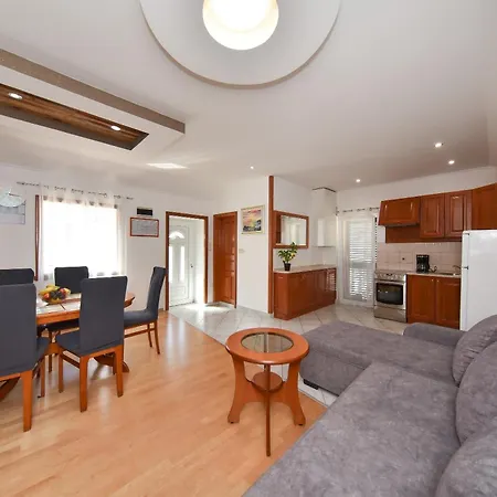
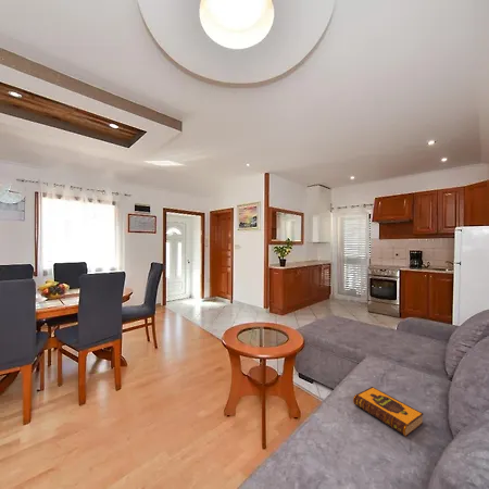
+ hardback book [352,386,425,438]
